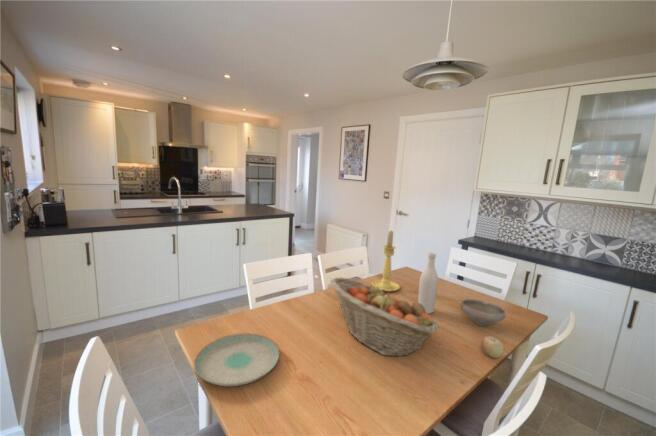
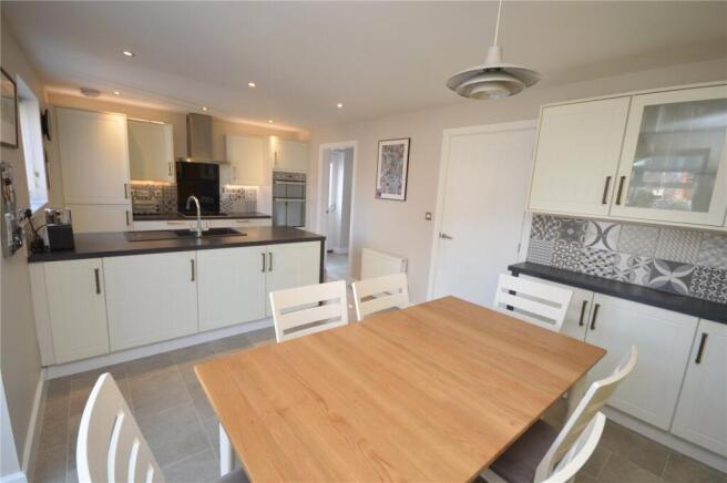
- candle holder [371,230,401,293]
- wine bottle [417,252,439,315]
- fruit [480,335,505,359]
- fruit basket [329,277,440,357]
- bowl [460,298,507,327]
- plate [193,332,280,387]
